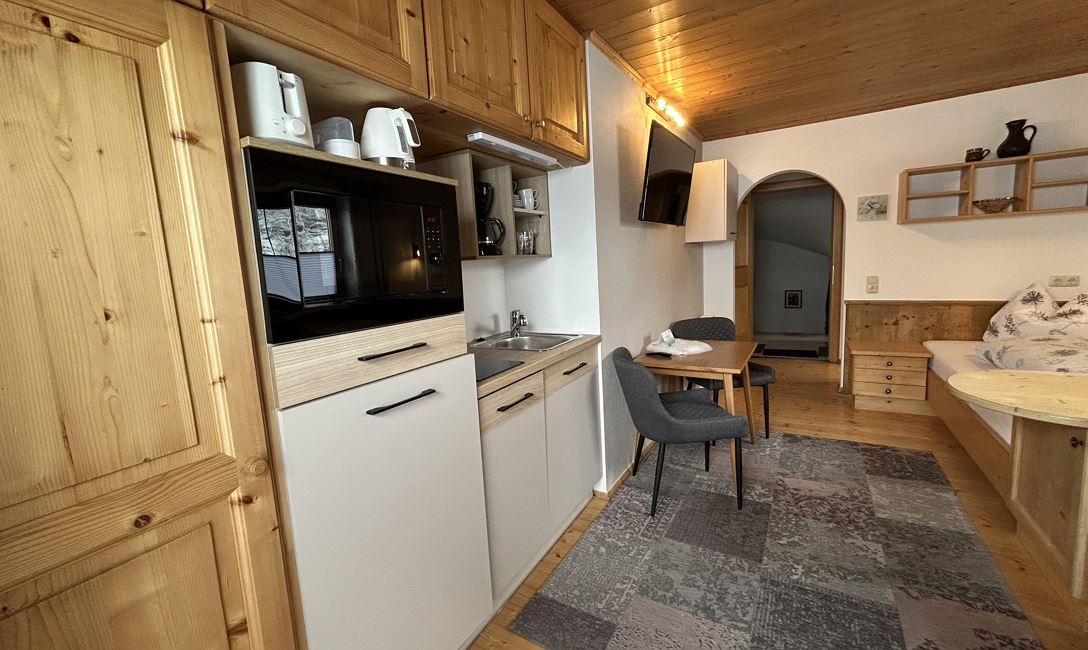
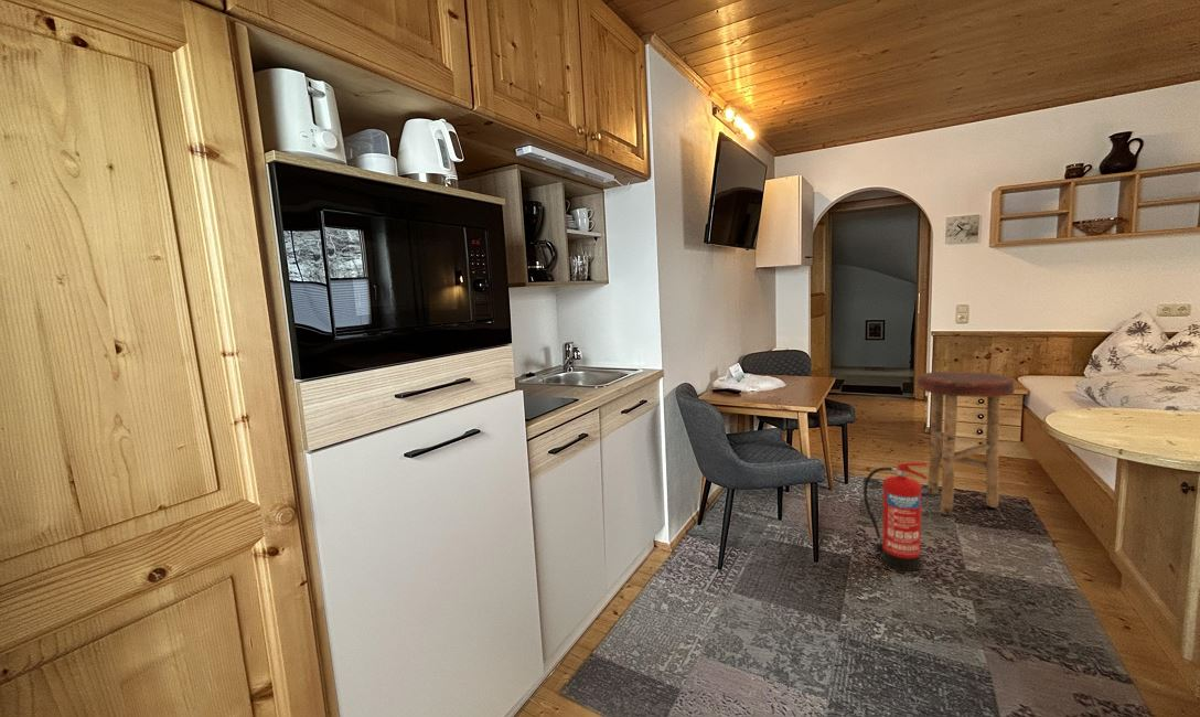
+ fire extinguisher [863,461,929,572]
+ stool [915,371,1016,516]
